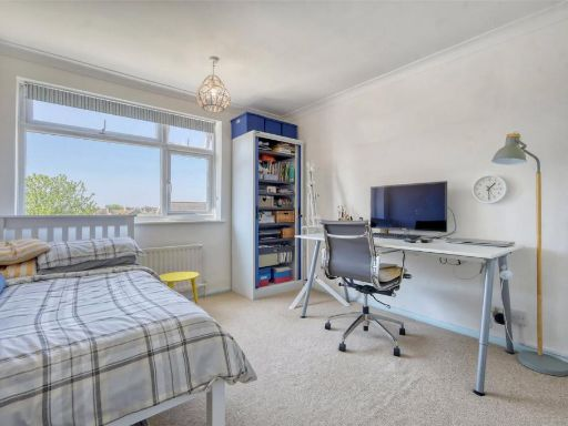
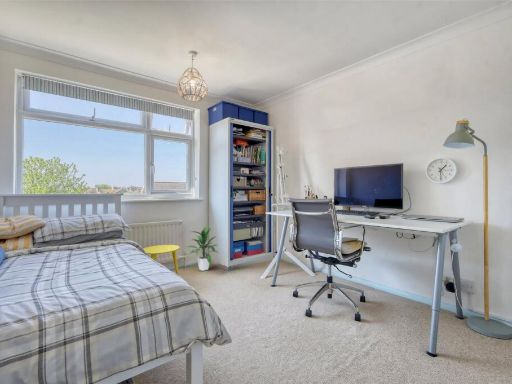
+ indoor plant [187,225,220,272]
